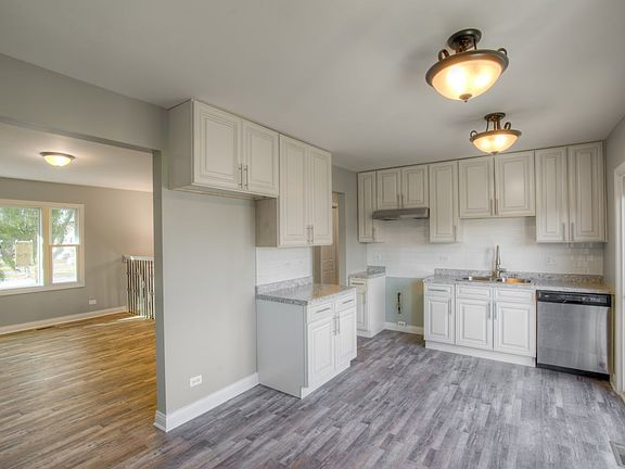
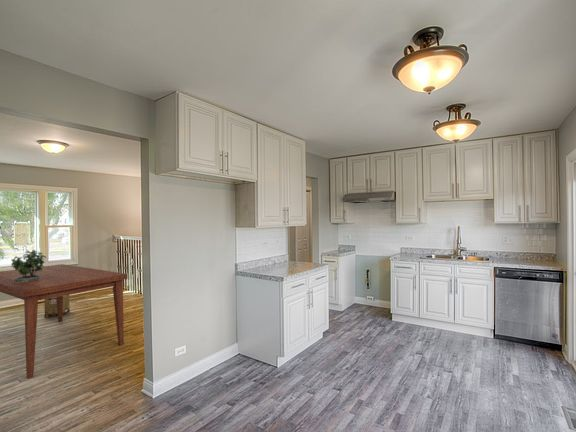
+ dining table [0,263,129,379]
+ potted plant [10,249,47,283]
+ cardboard box [43,295,71,318]
